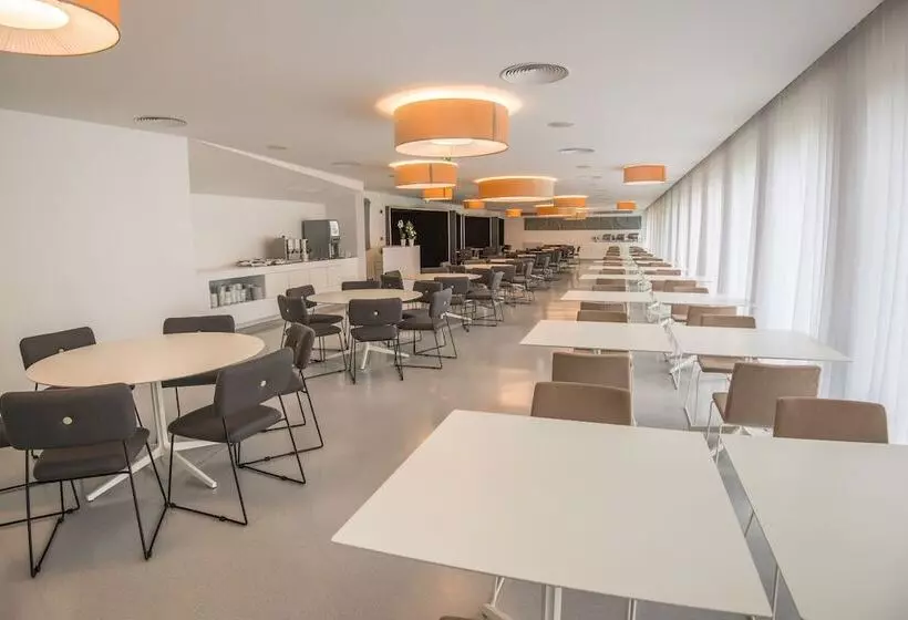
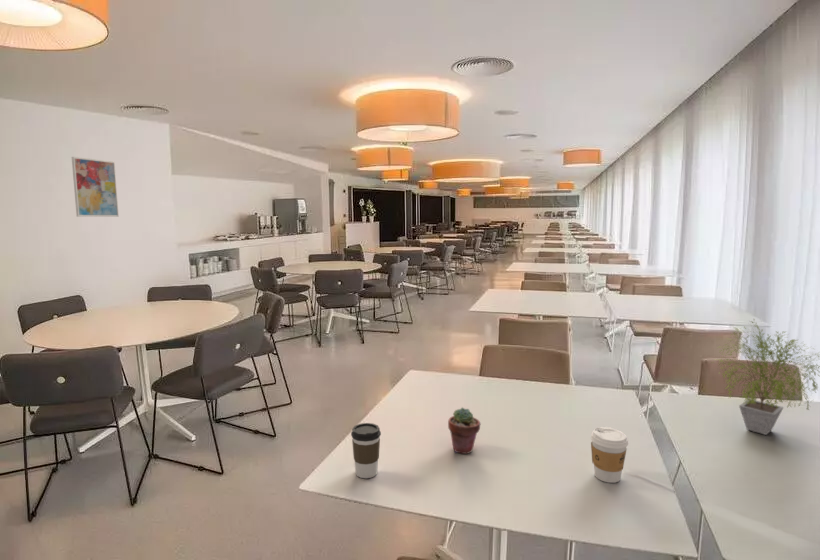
+ potted plant [711,319,820,436]
+ wall art [71,156,120,218]
+ coffee cup [590,426,629,484]
+ coffee cup [350,422,382,479]
+ potted succulent [447,406,482,455]
